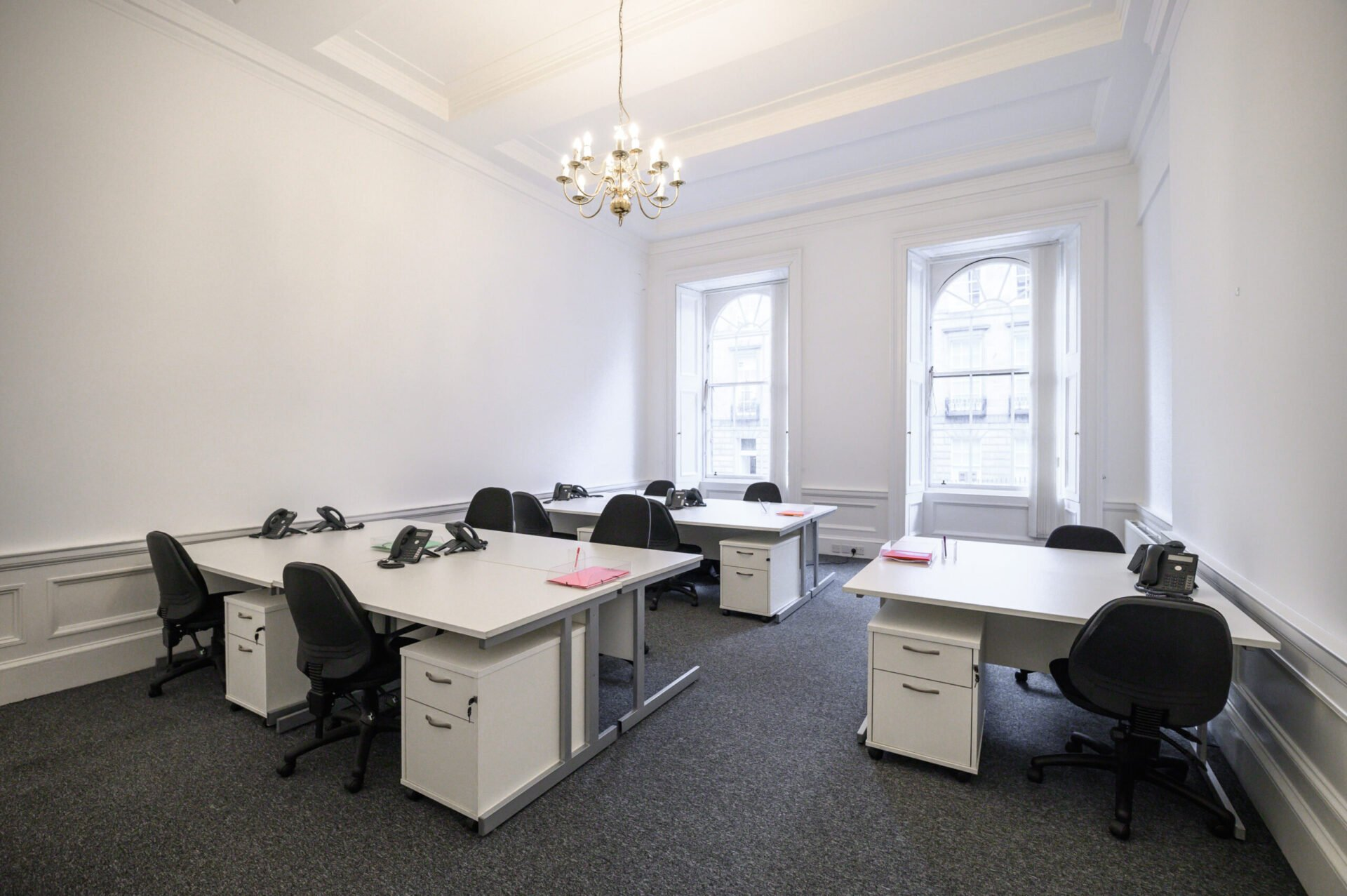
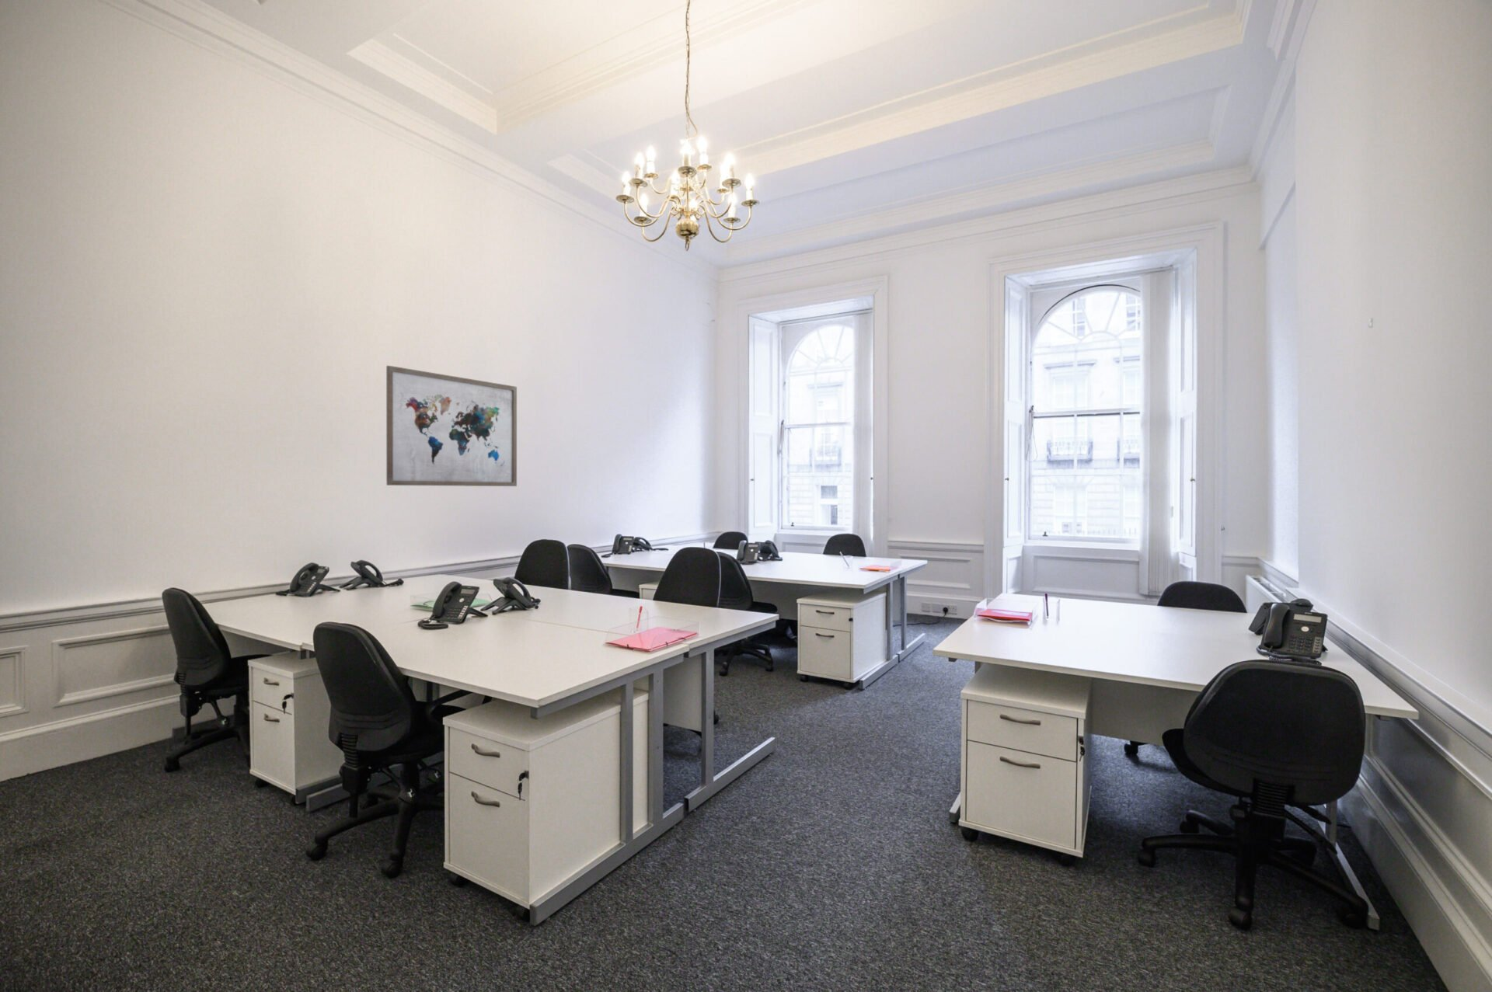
+ wall art [385,365,517,487]
